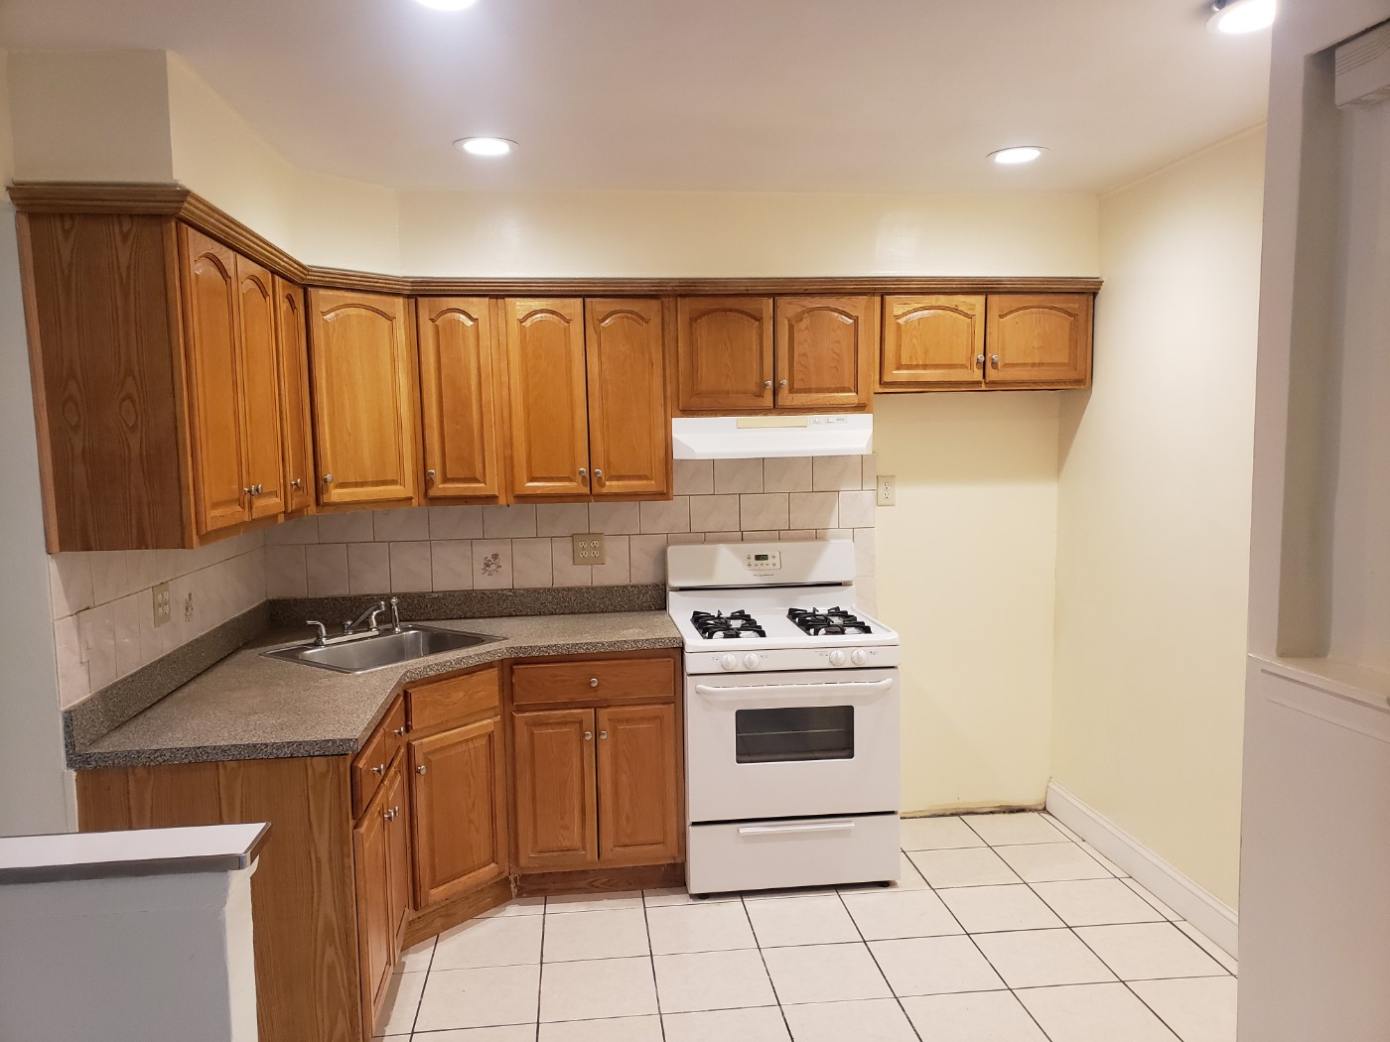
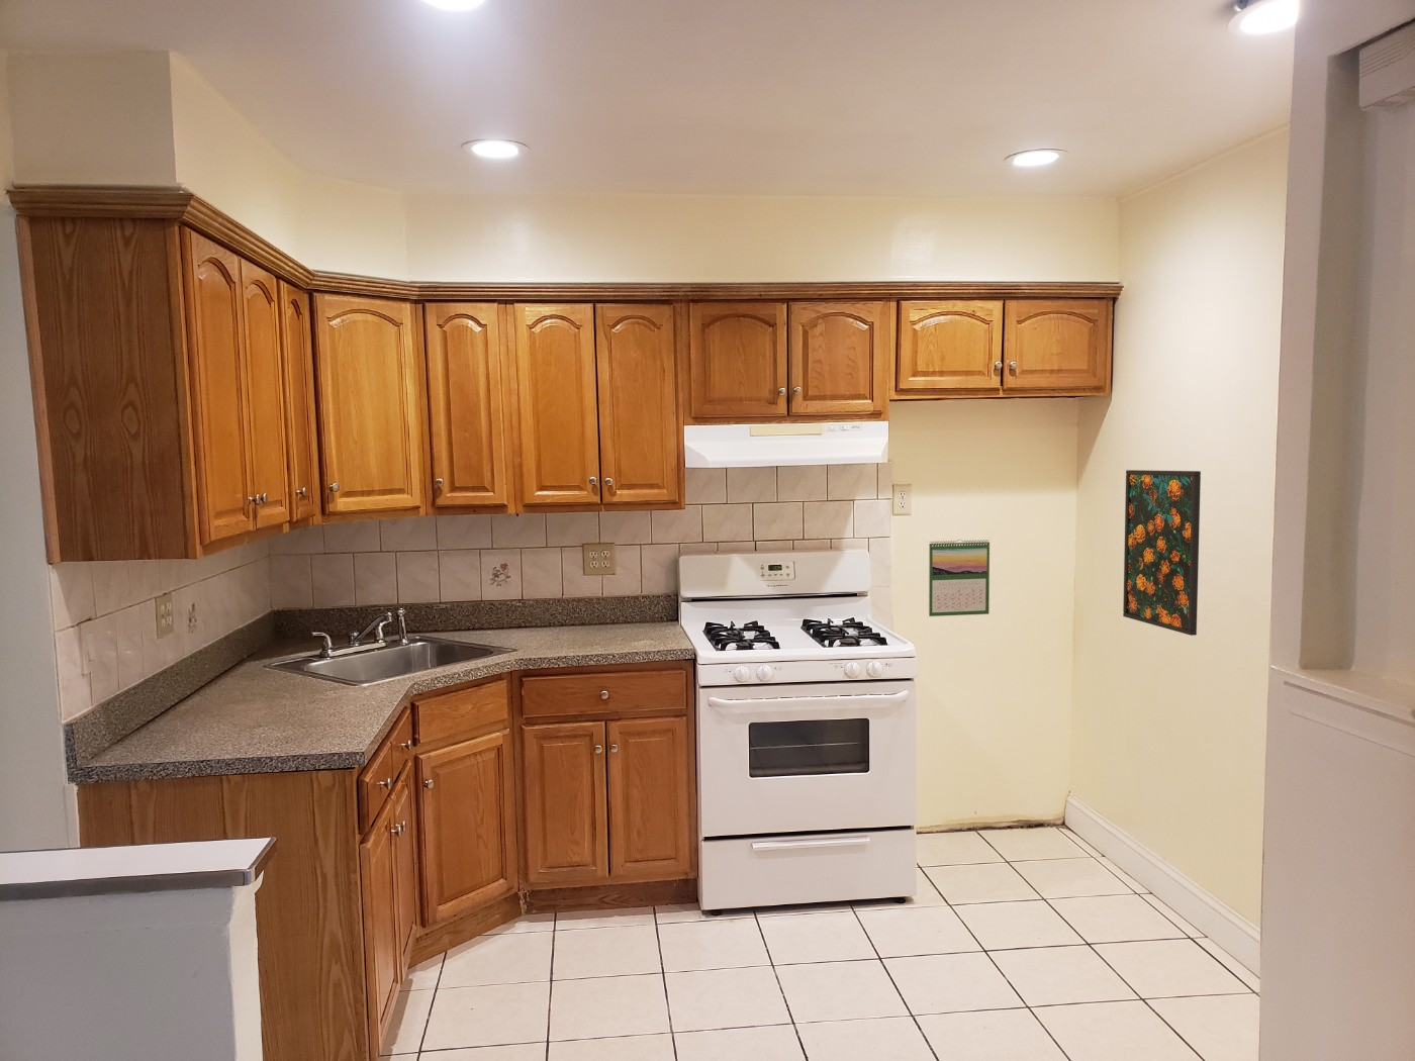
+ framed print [1122,469,1202,636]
+ calendar [928,538,990,617]
